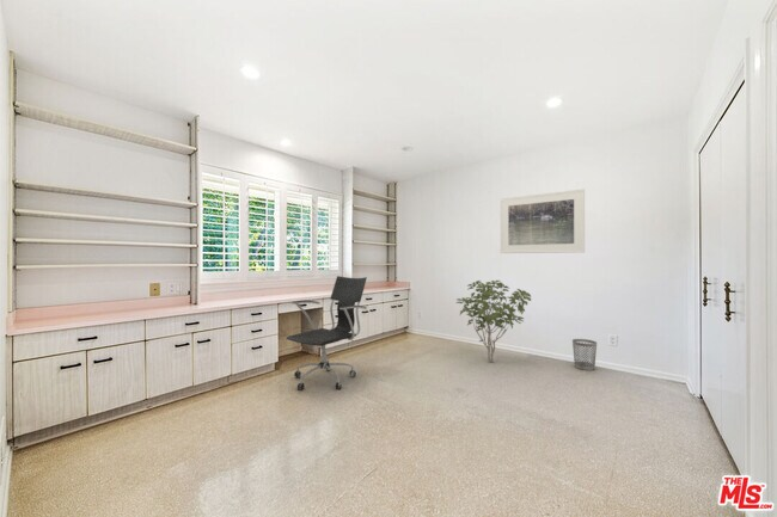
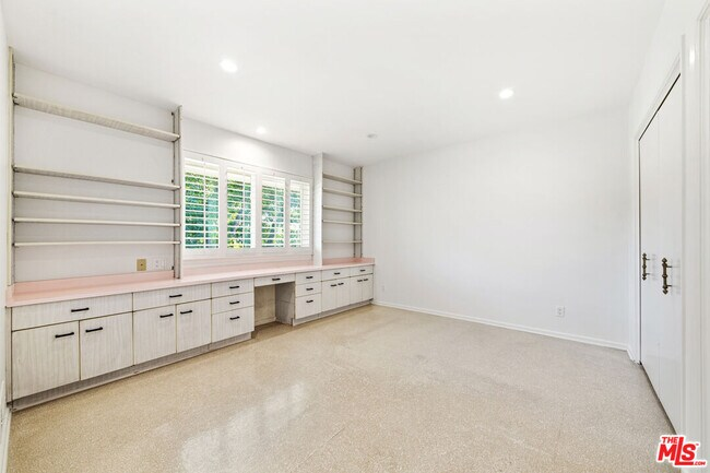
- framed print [500,187,586,254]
- wastebasket [571,338,598,371]
- shrub [455,279,532,363]
- office chair [285,275,368,392]
